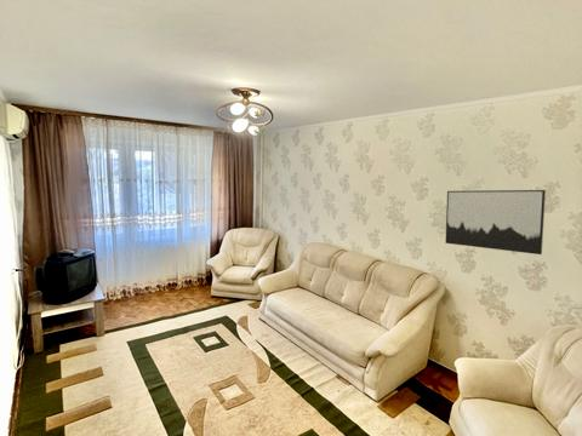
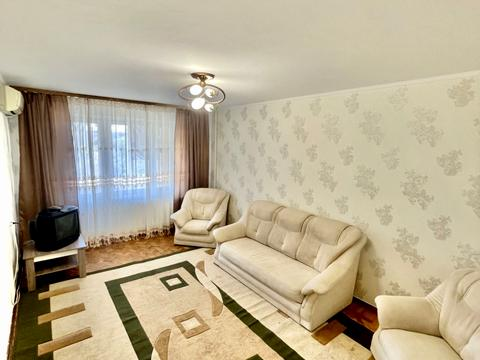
- wall art [444,189,547,256]
